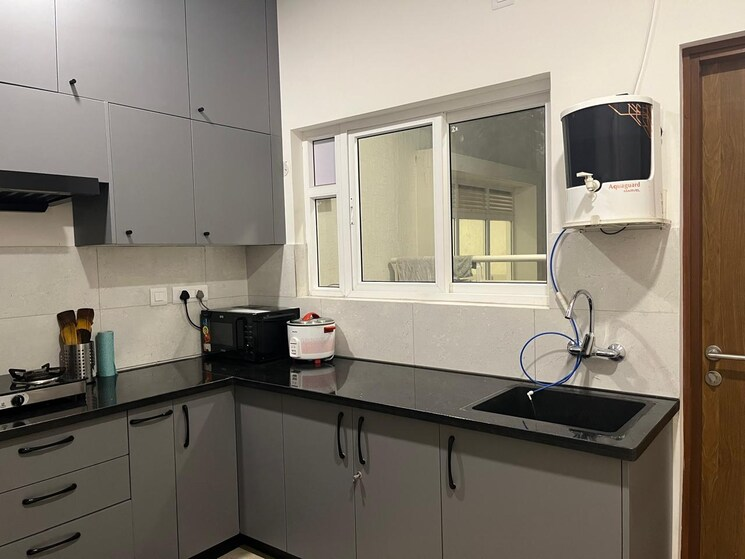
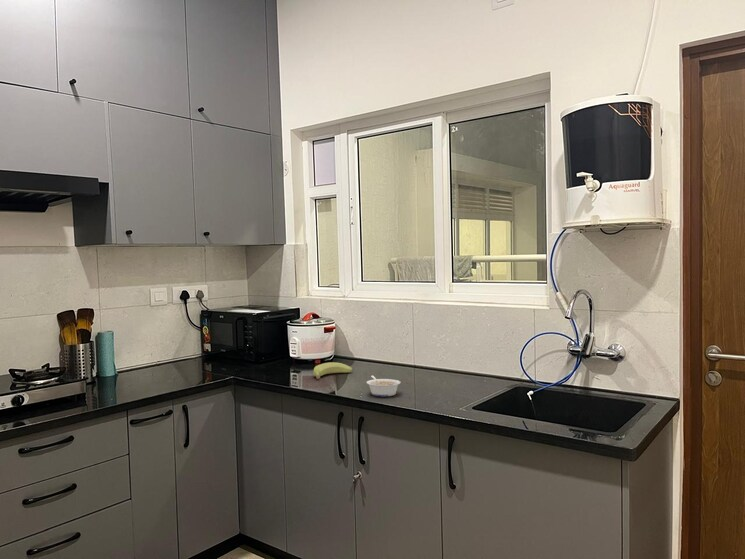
+ banana [312,361,353,380]
+ legume [366,375,401,397]
